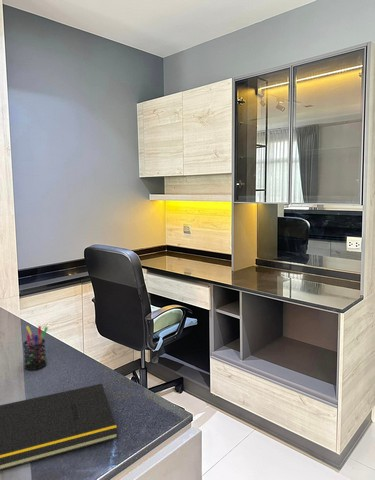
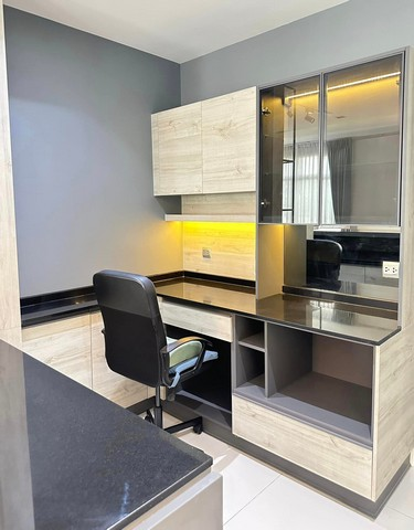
- notepad [0,383,119,471]
- pen holder [22,325,49,371]
